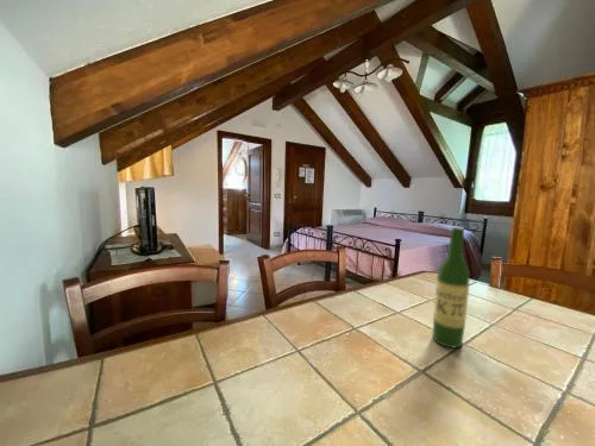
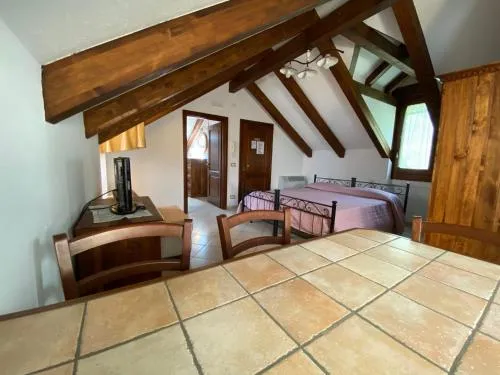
- wine bottle [432,226,471,350]
